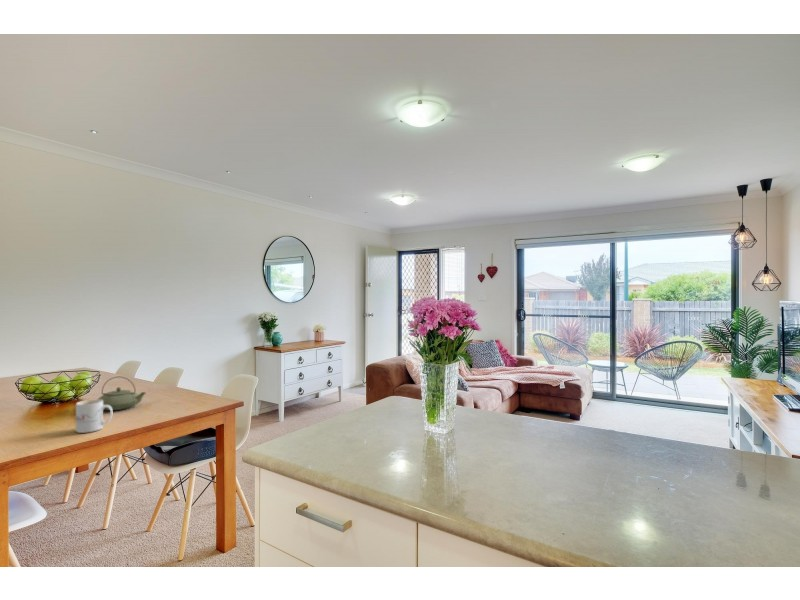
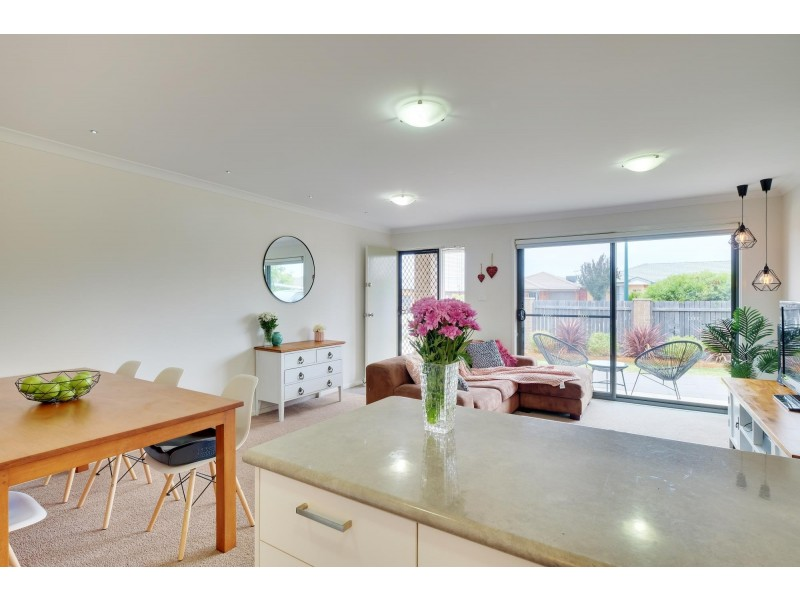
- teapot [97,376,147,411]
- mug [75,398,113,434]
